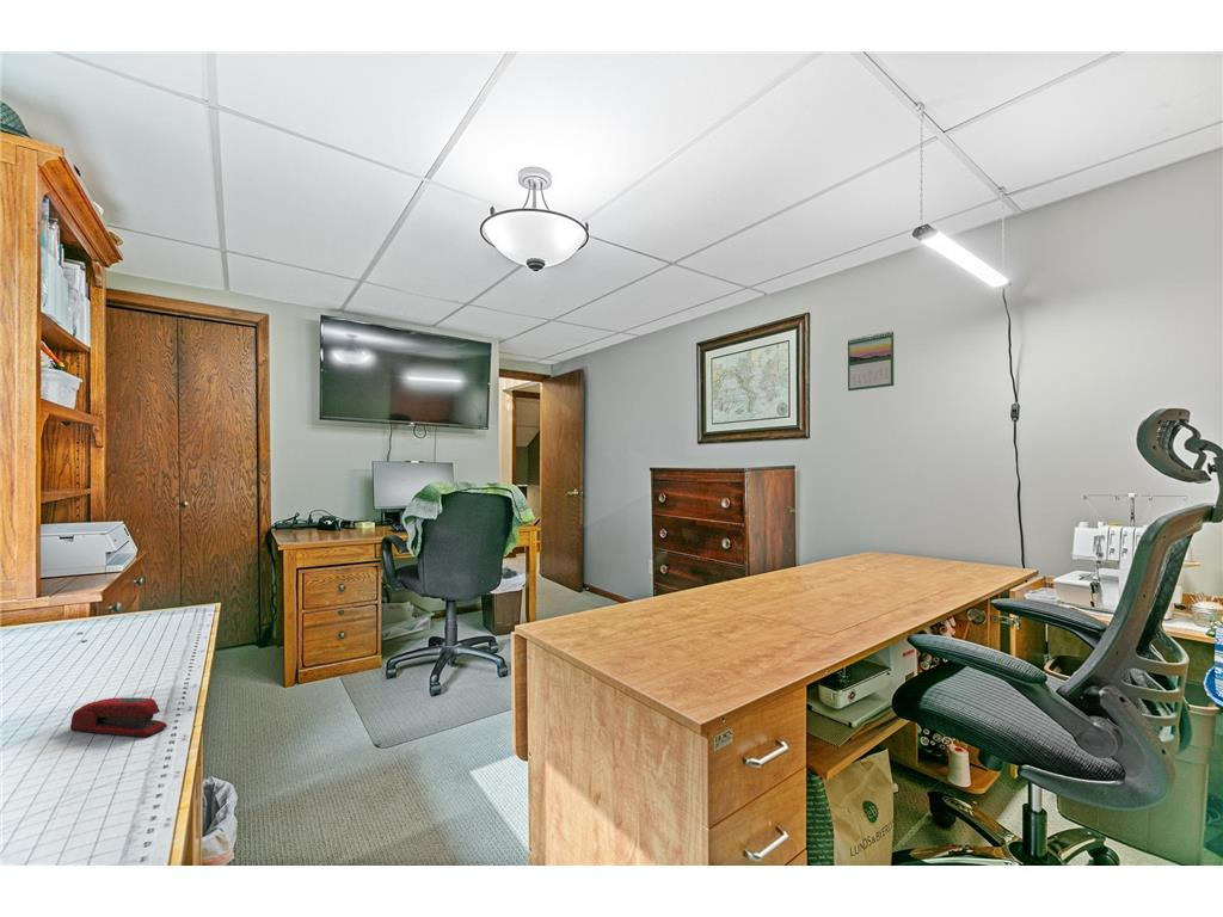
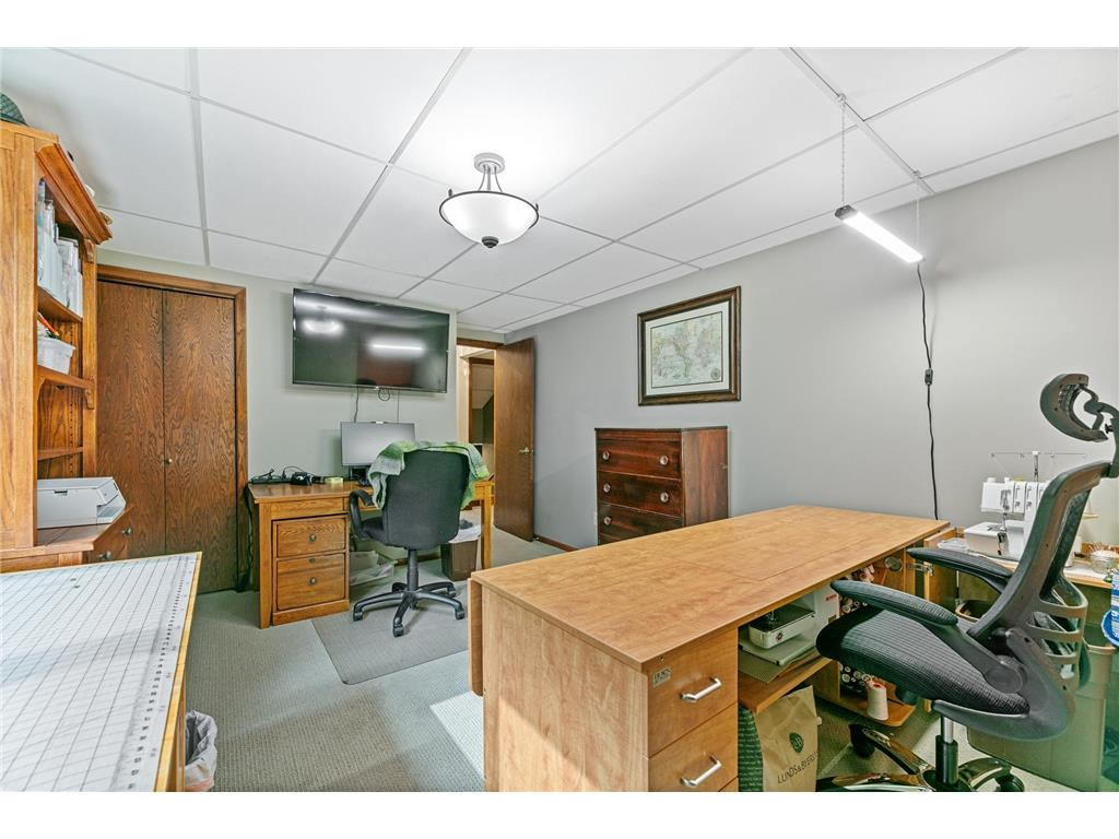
- calendar [847,330,896,392]
- stapler [69,696,168,738]
